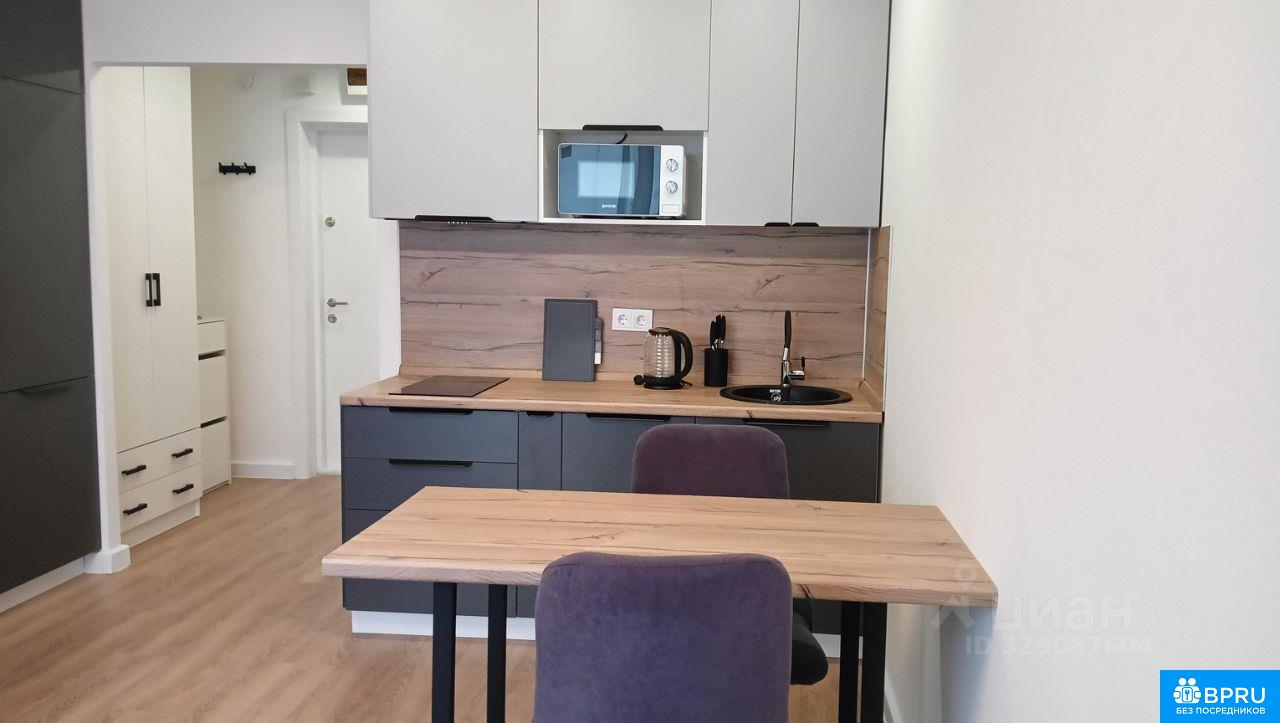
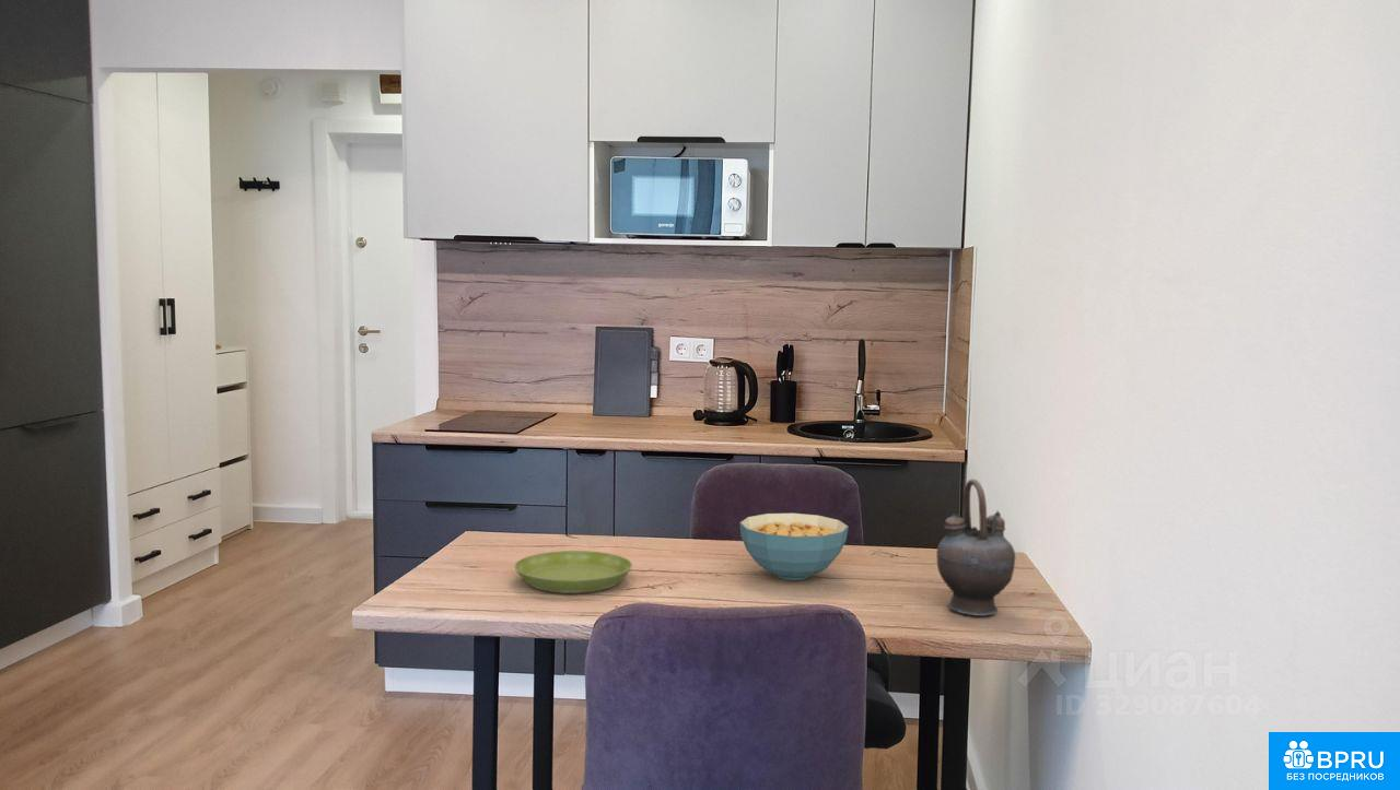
+ cereal bowl [738,512,850,581]
+ saucer [513,550,633,594]
+ teapot [935,479,1016,617]
